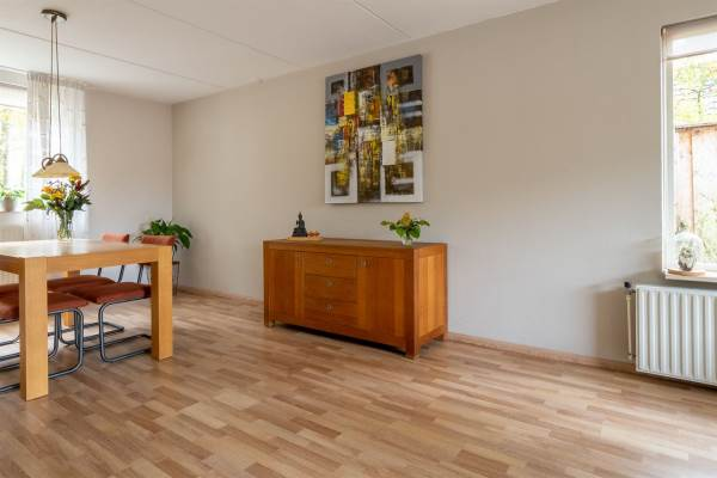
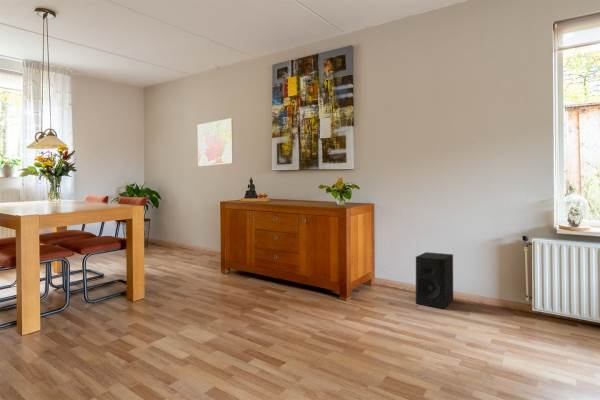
+ speaker [415,251,454,309]
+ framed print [197,117,234,167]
